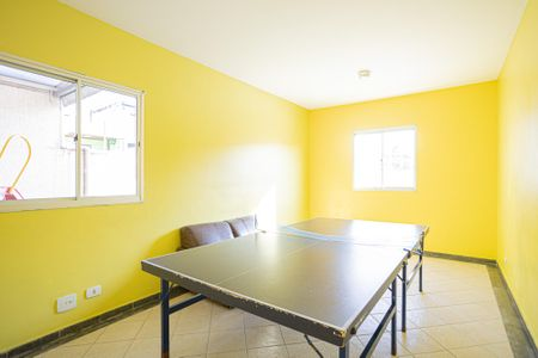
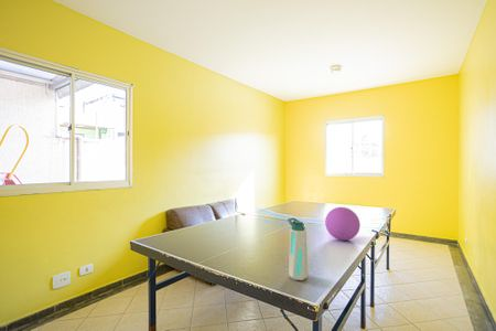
+ ball [324,206,362,242]
+ water bottle [287,217,309,281]
